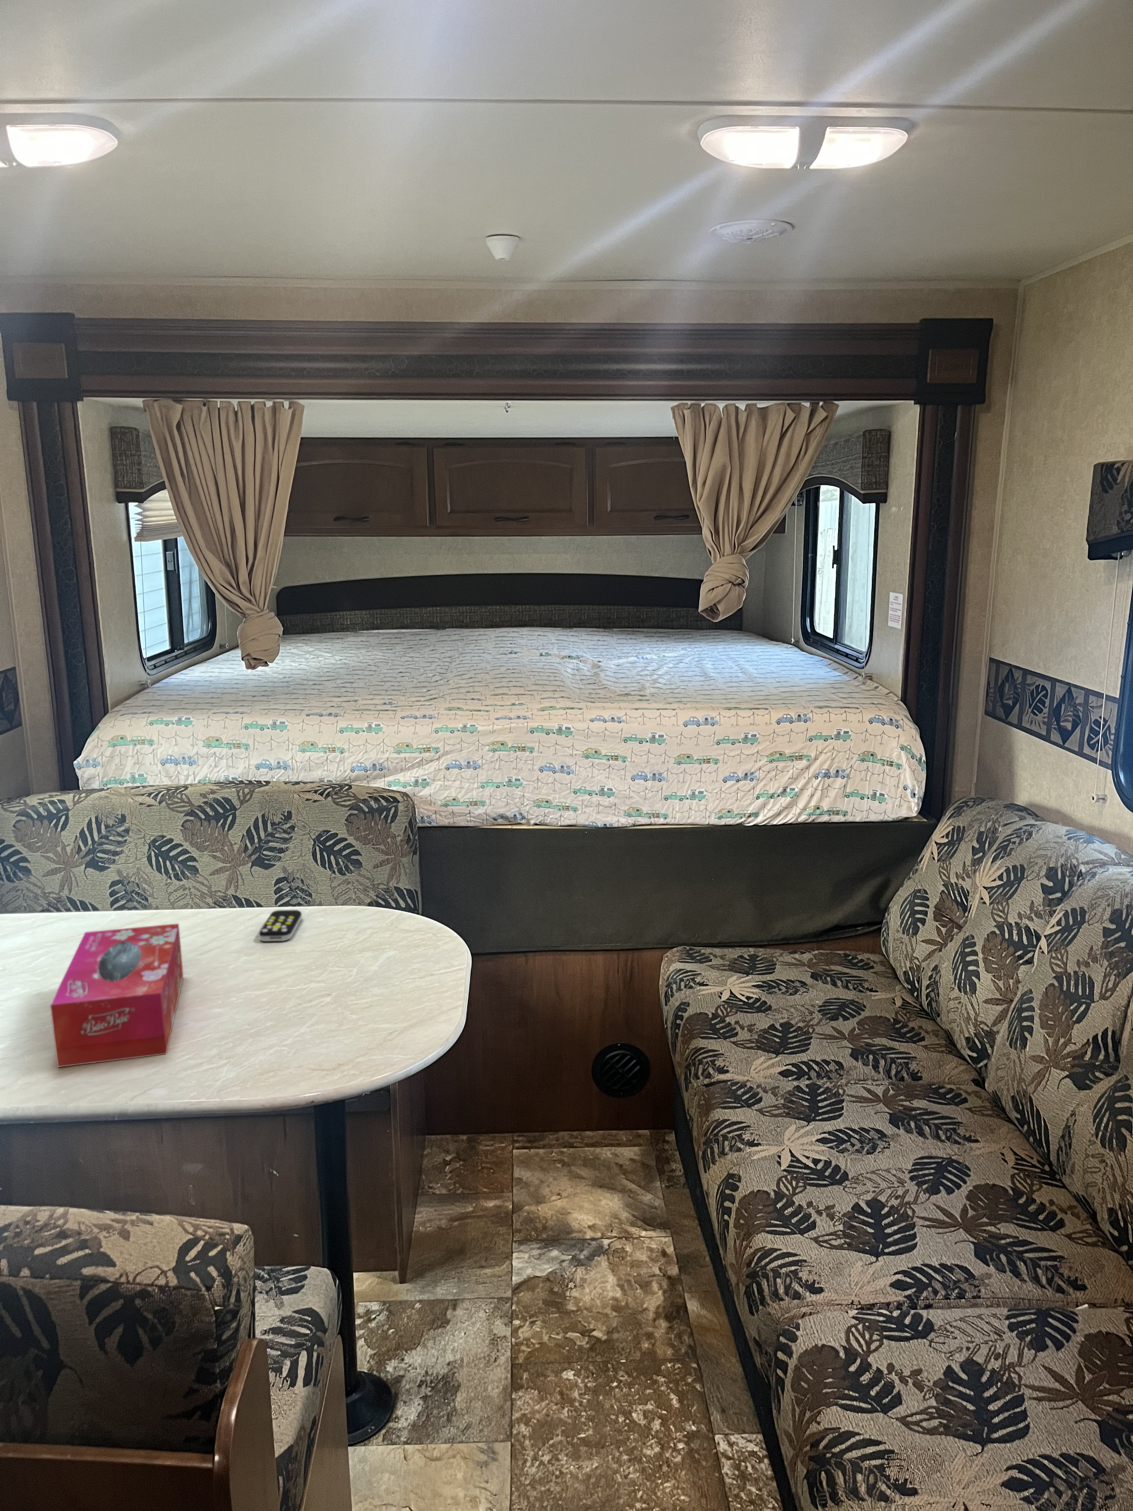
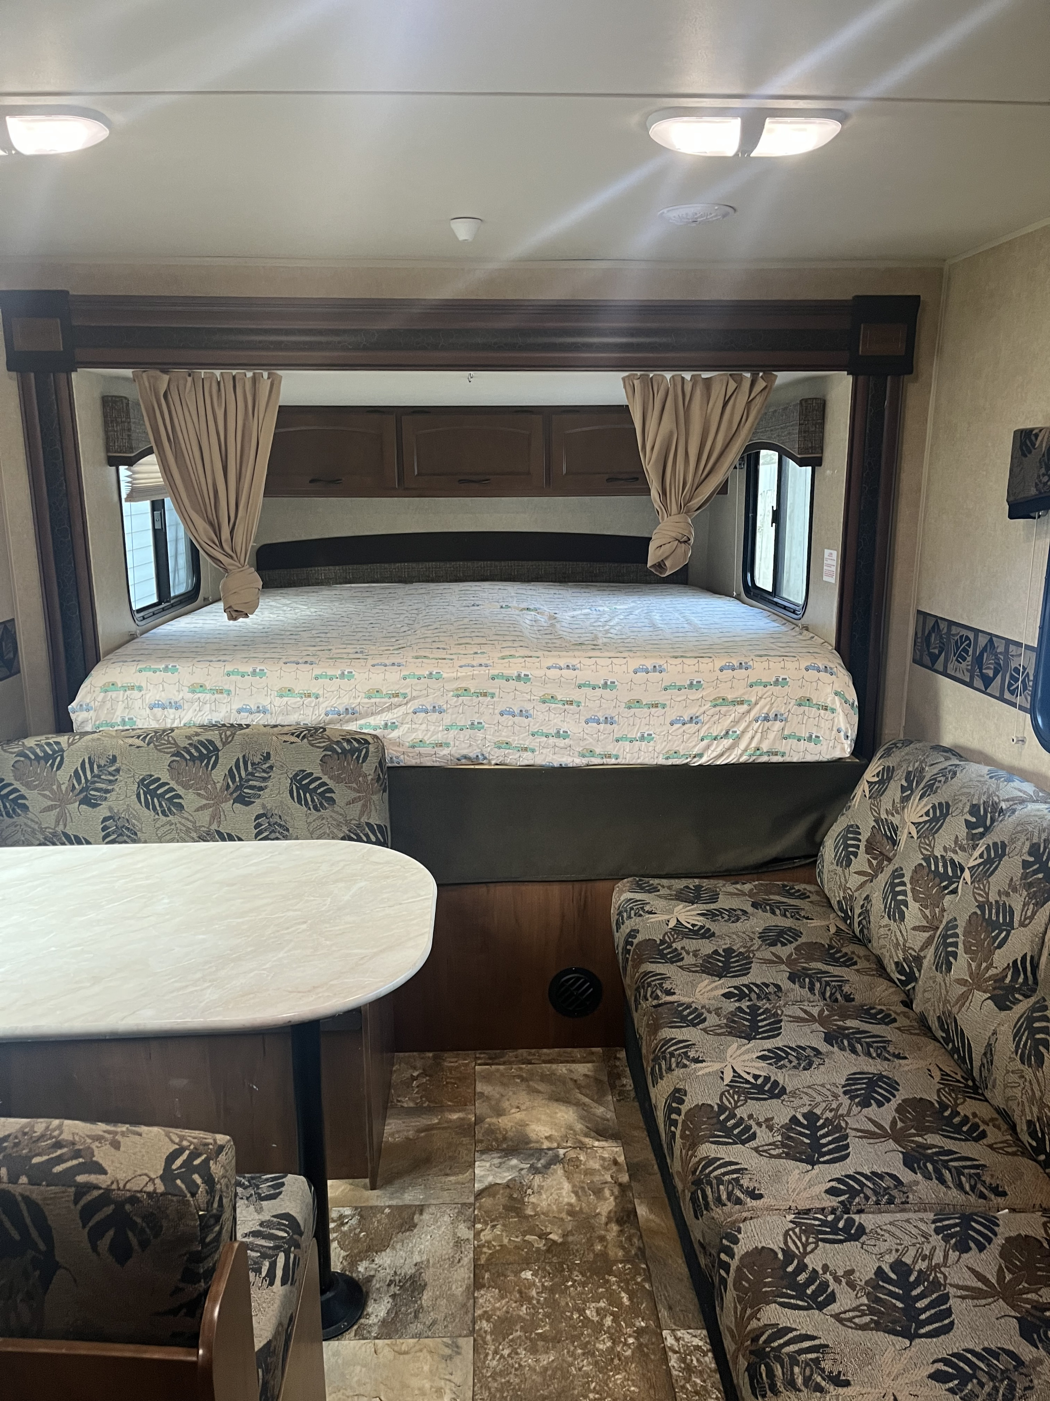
- remote control [258,910,302,941]
- tissue box [50,923,184,1067]
